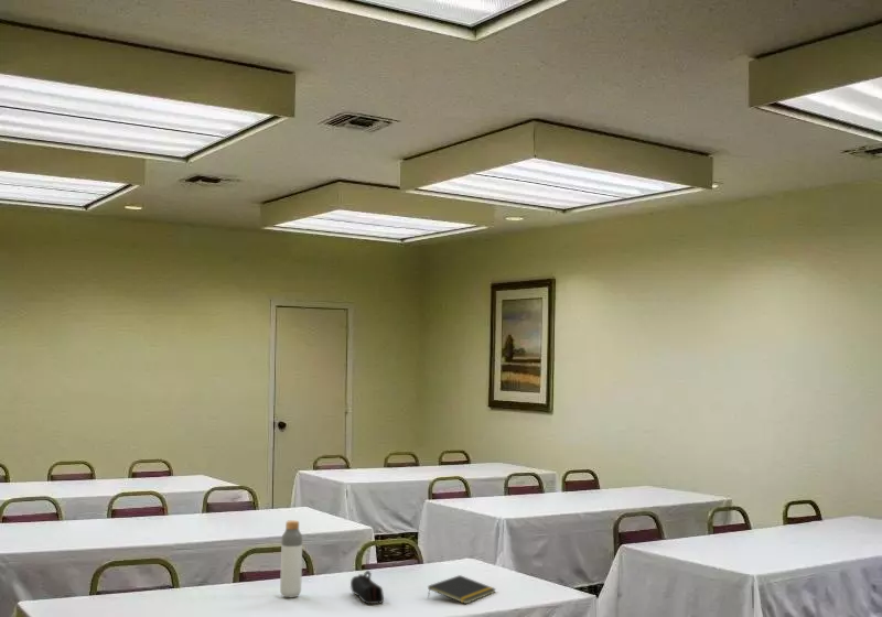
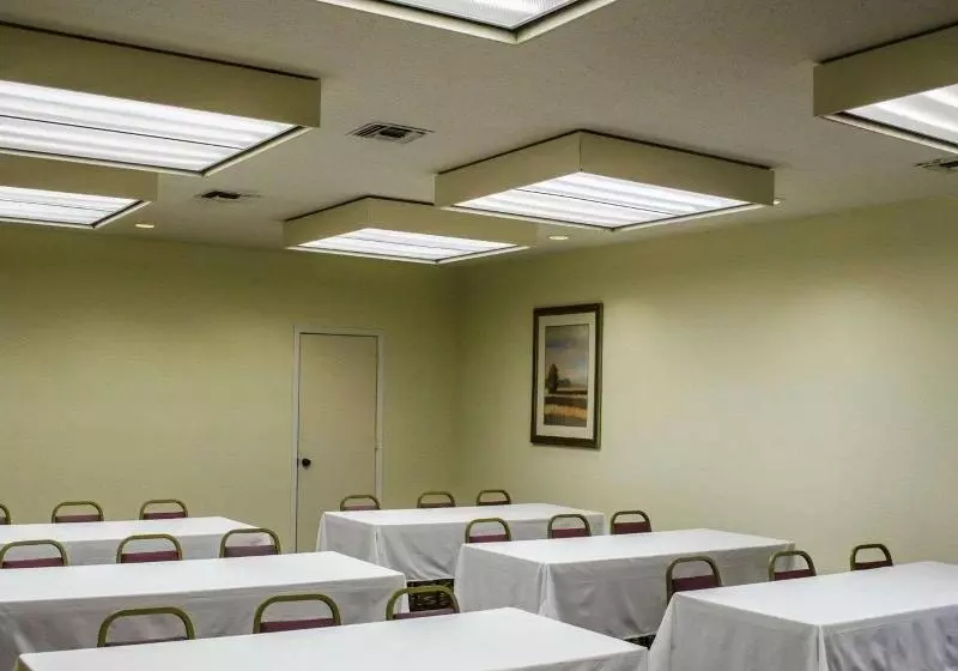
- notepad [427,574,497,605]
- pencil case [349,570,385,605]
- bottle [279,519,303,598]
